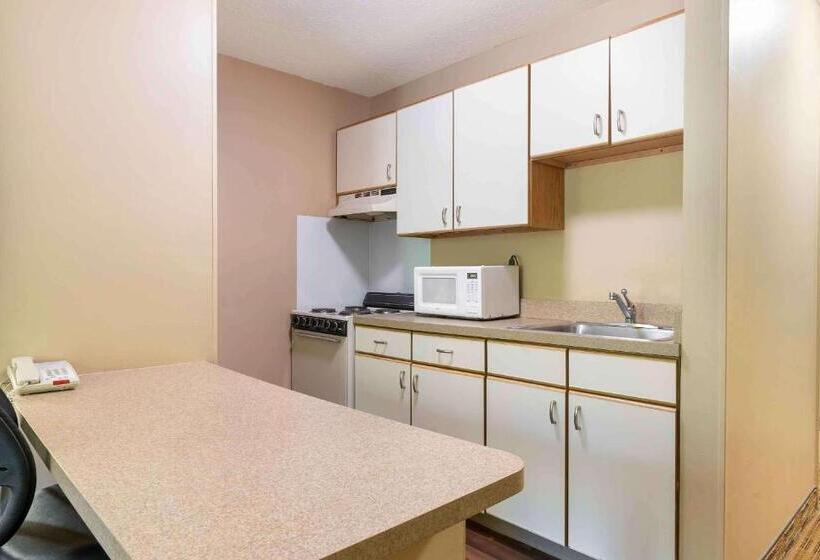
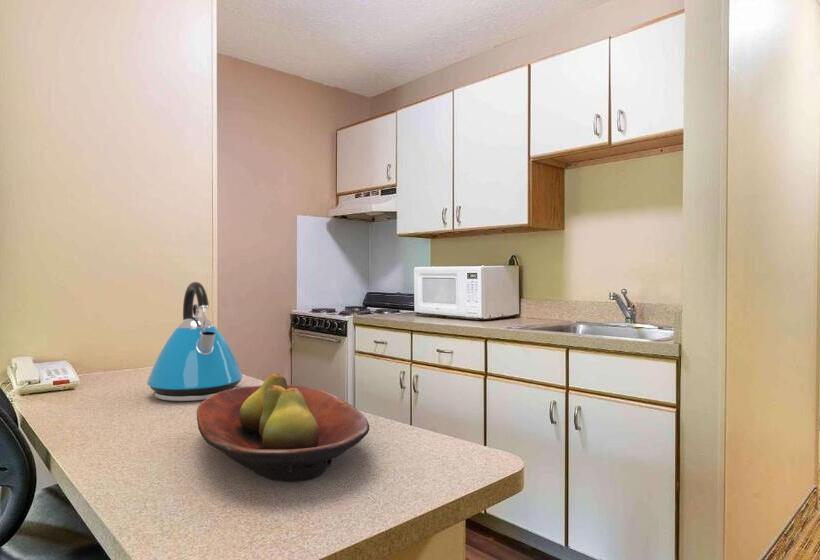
+ fruit bowl [196,373,370,483]
+ kettle [146,281,243,402]
